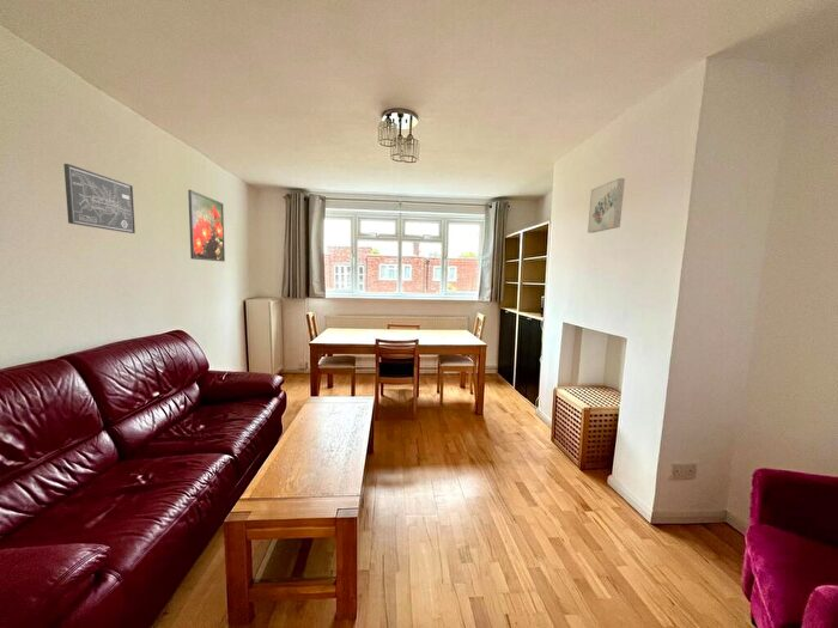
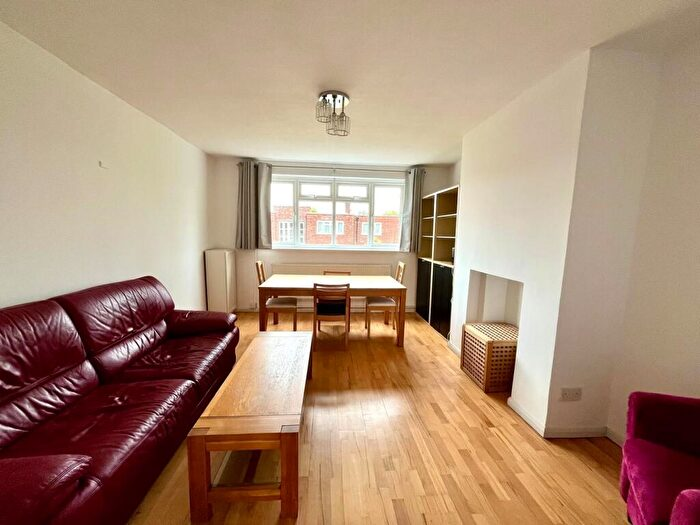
- wall art [62,163,136,234]
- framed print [187,189,226,263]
- wall art [587,177,626,234]
